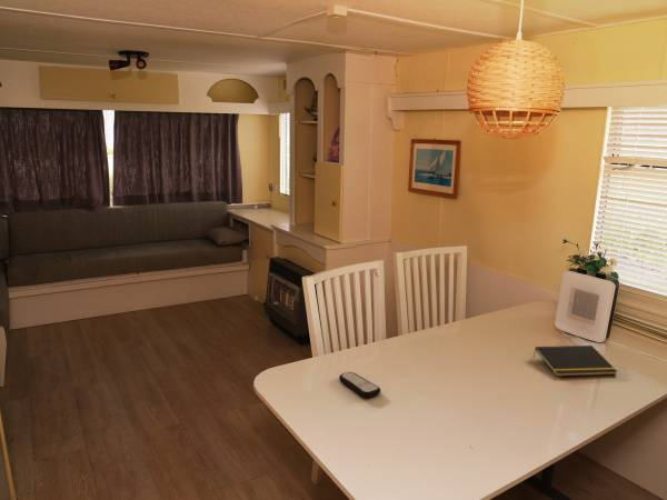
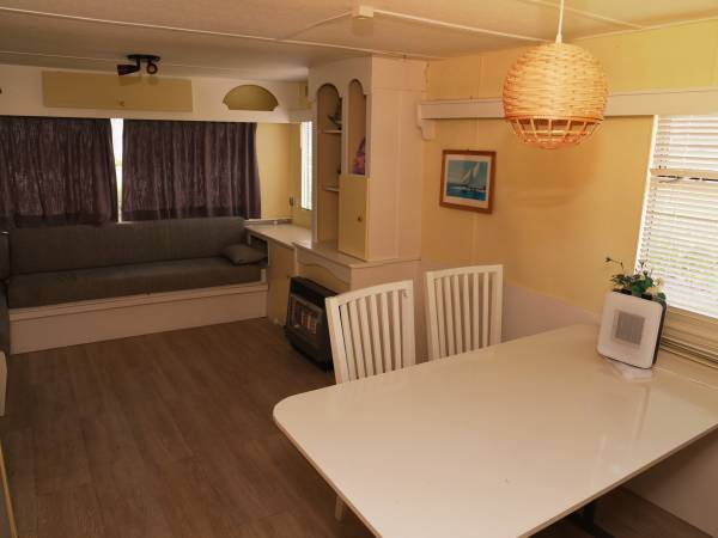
- remote control [338,371,381,399]
- notepad [531,344,618,378]
